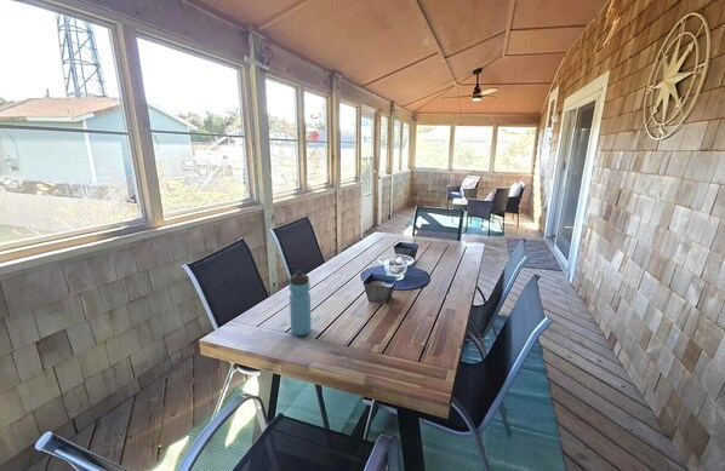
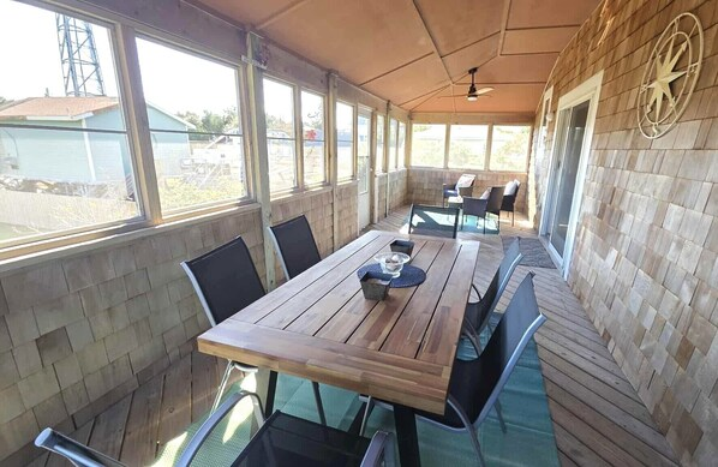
- water bottle [289,270,313,337]
